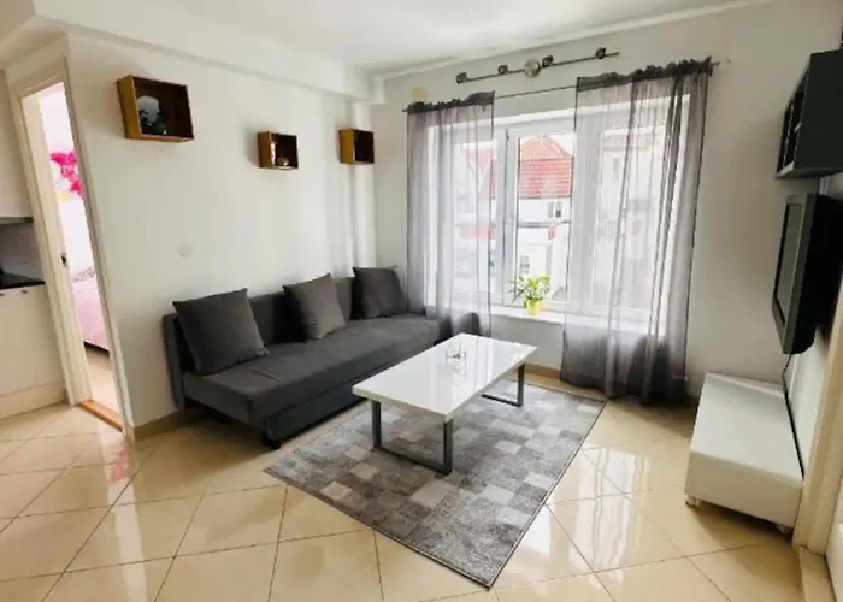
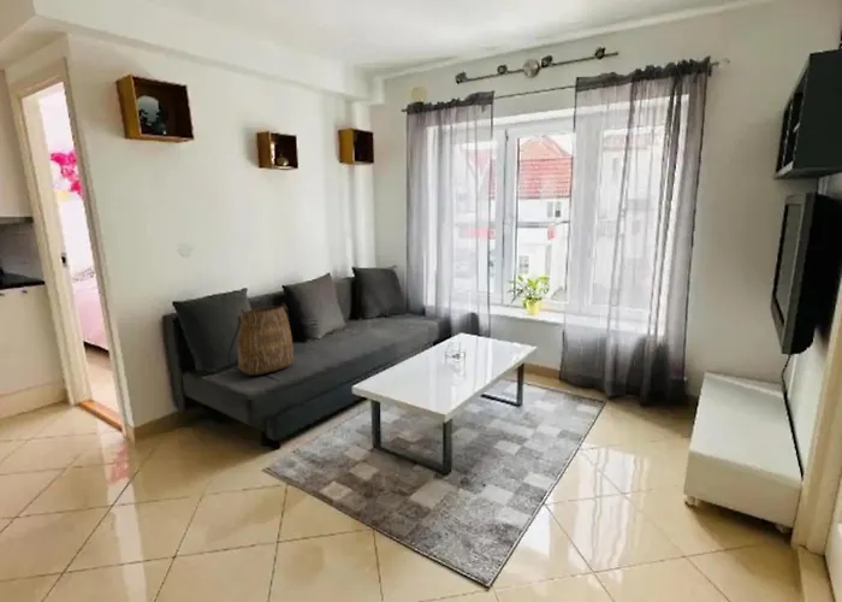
+ tote bag [226,301,295,377]
